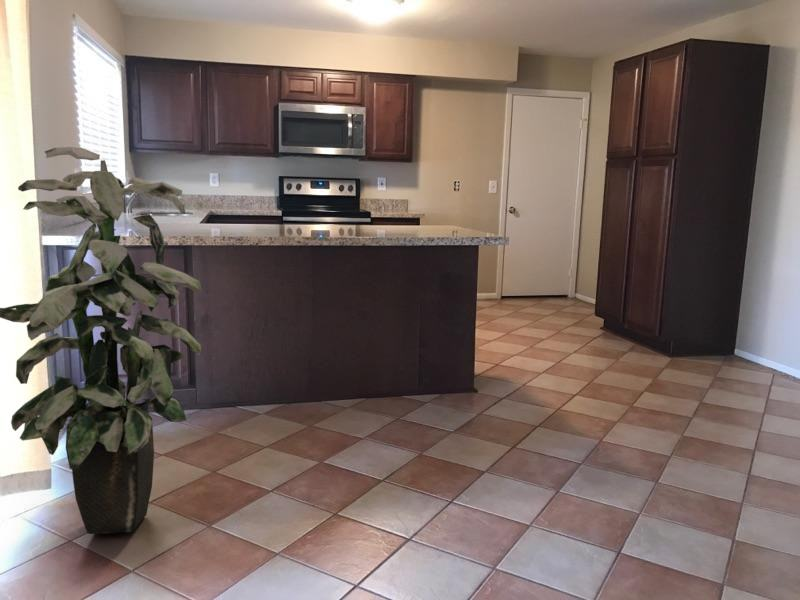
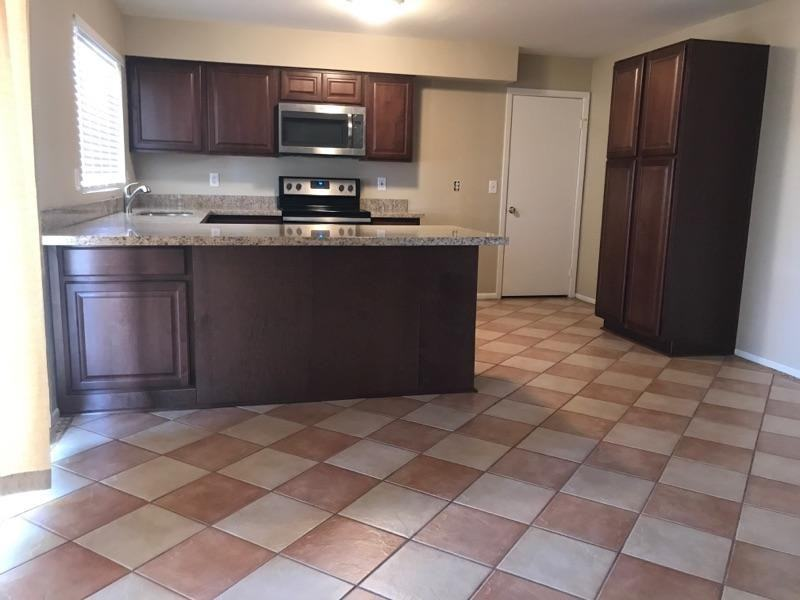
- indoor plant [0,146,202,535]
